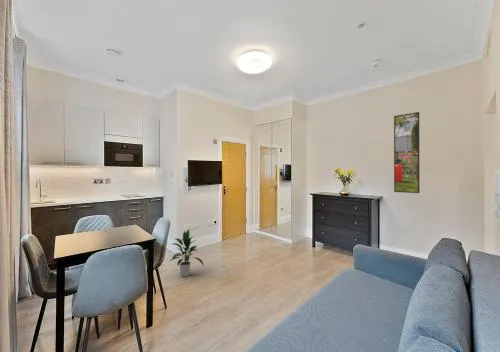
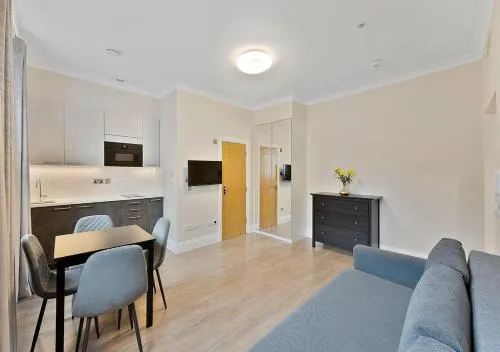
- indoor plant [168,228,205,277]
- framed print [393,111,420,194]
